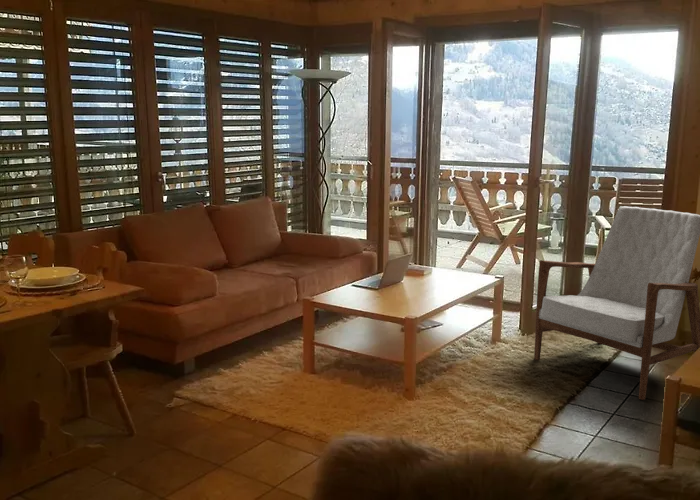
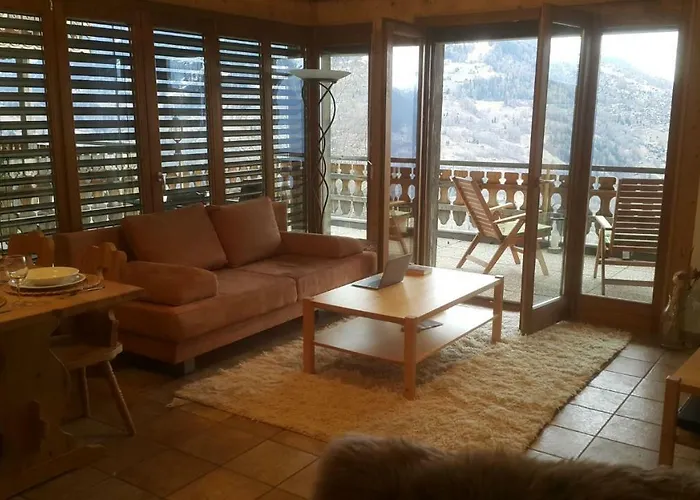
- armchair [533,205,700,401]
